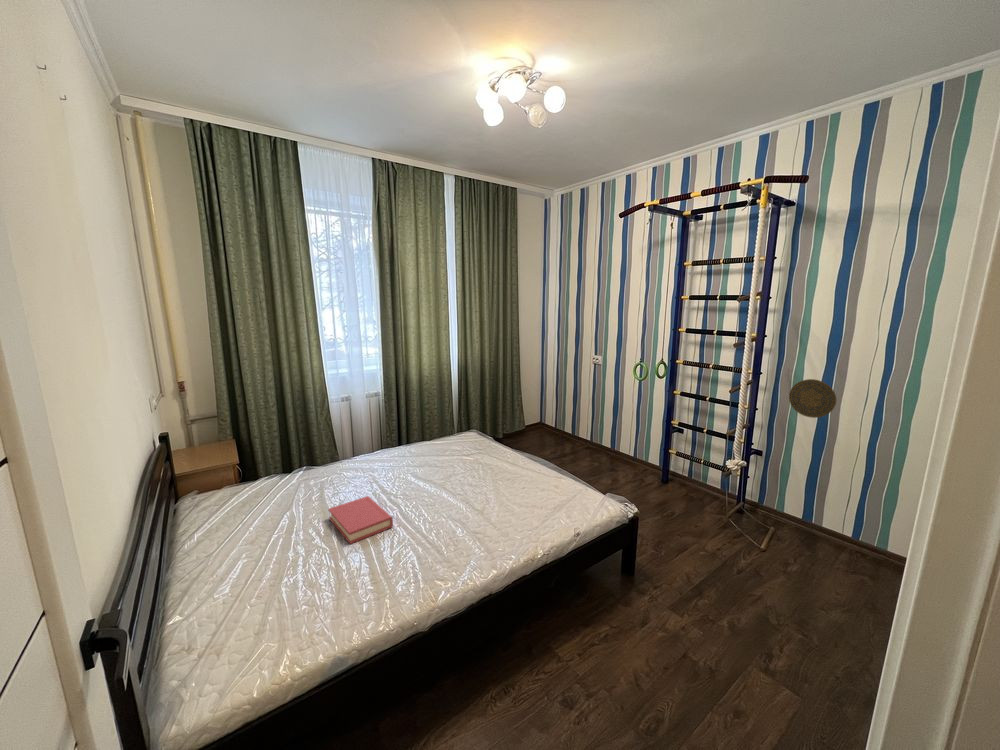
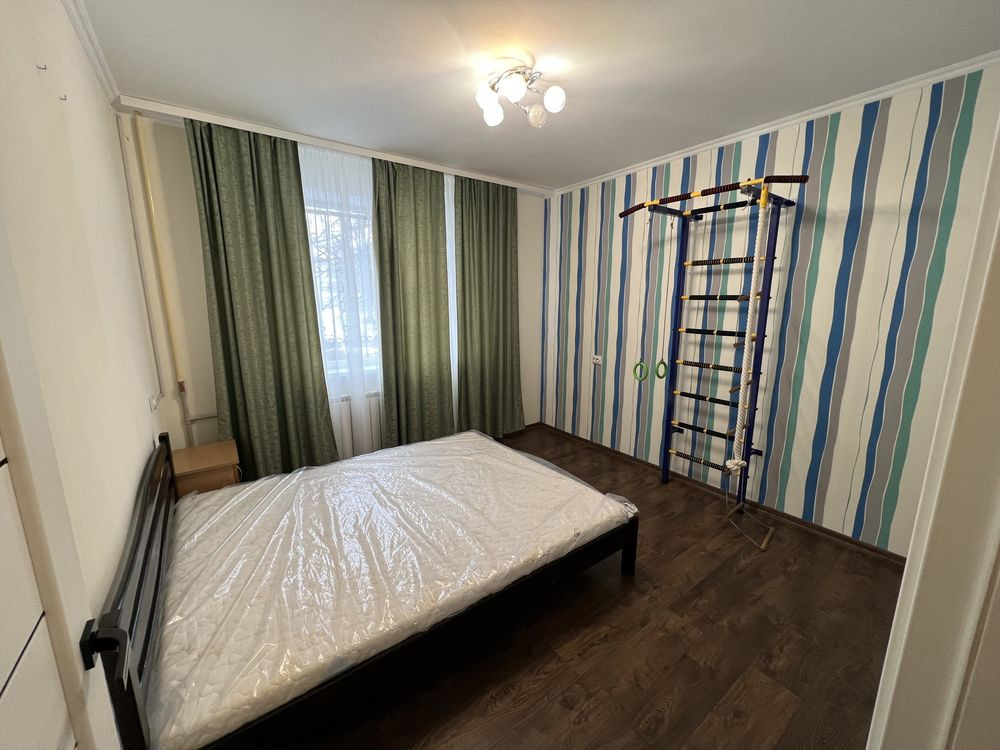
- hardback book [327,495,394,545]
- decorative plate [788,378,837,419]
